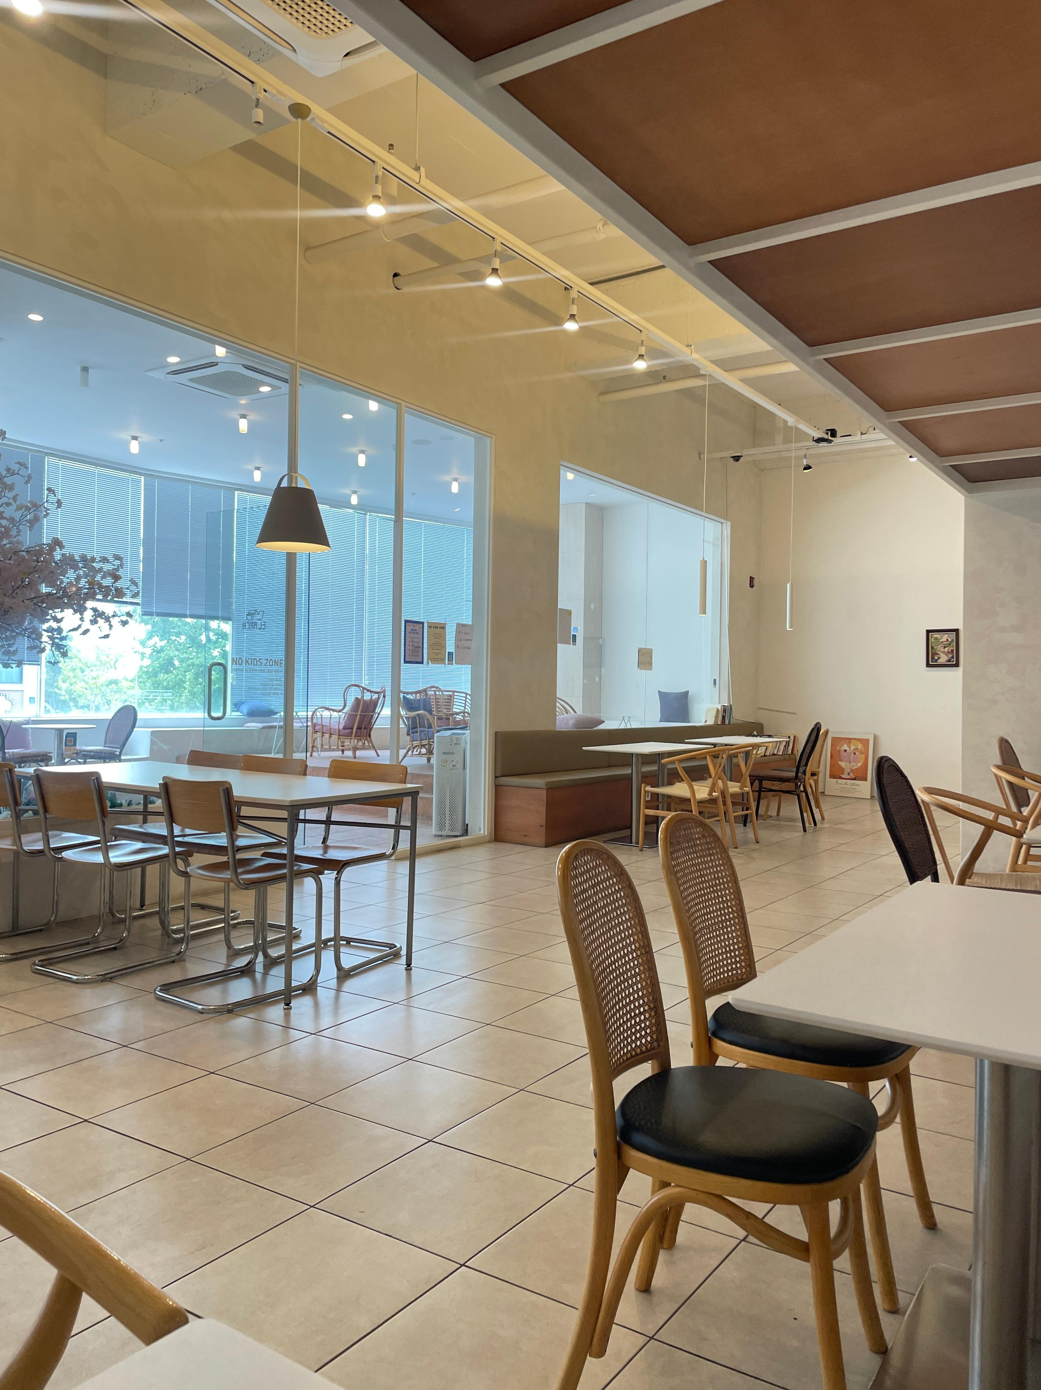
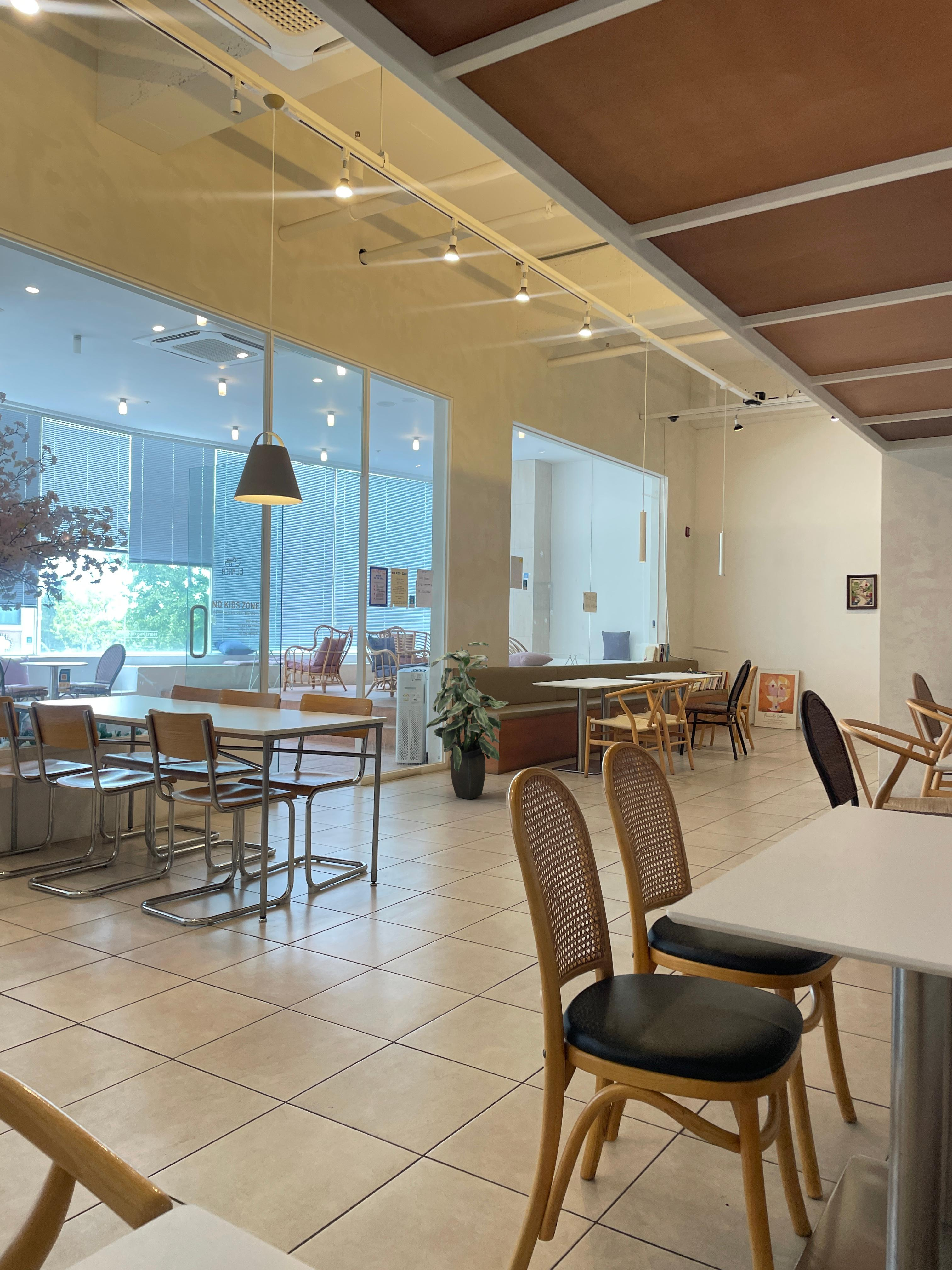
+ indoor plant [425,642,509,800]
